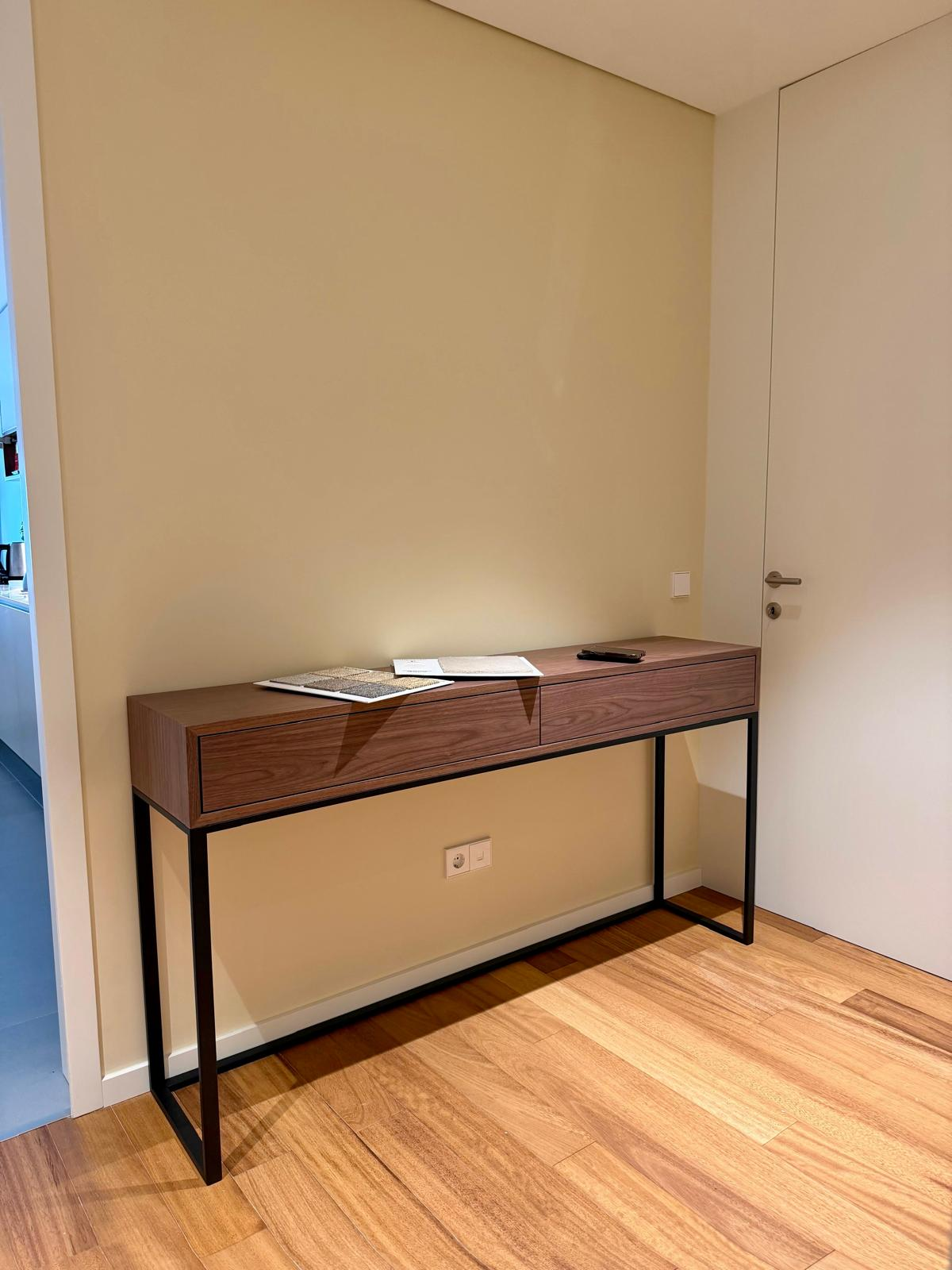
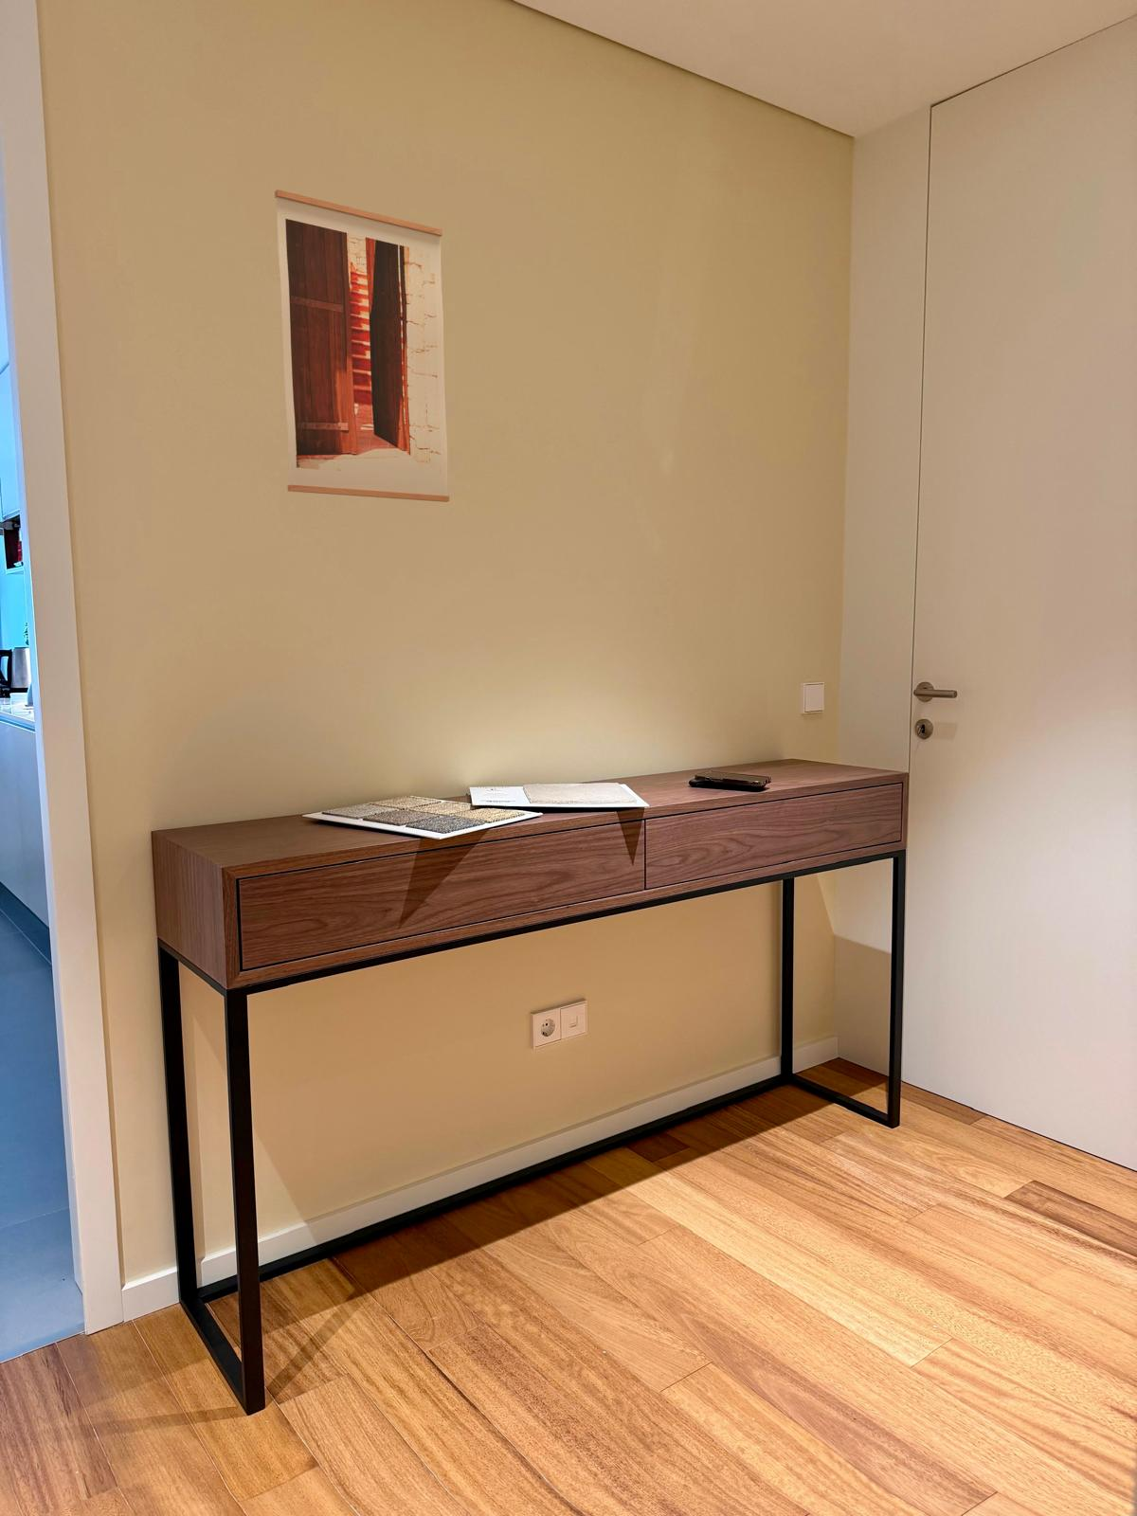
+ wall art [274,189,450,503]
